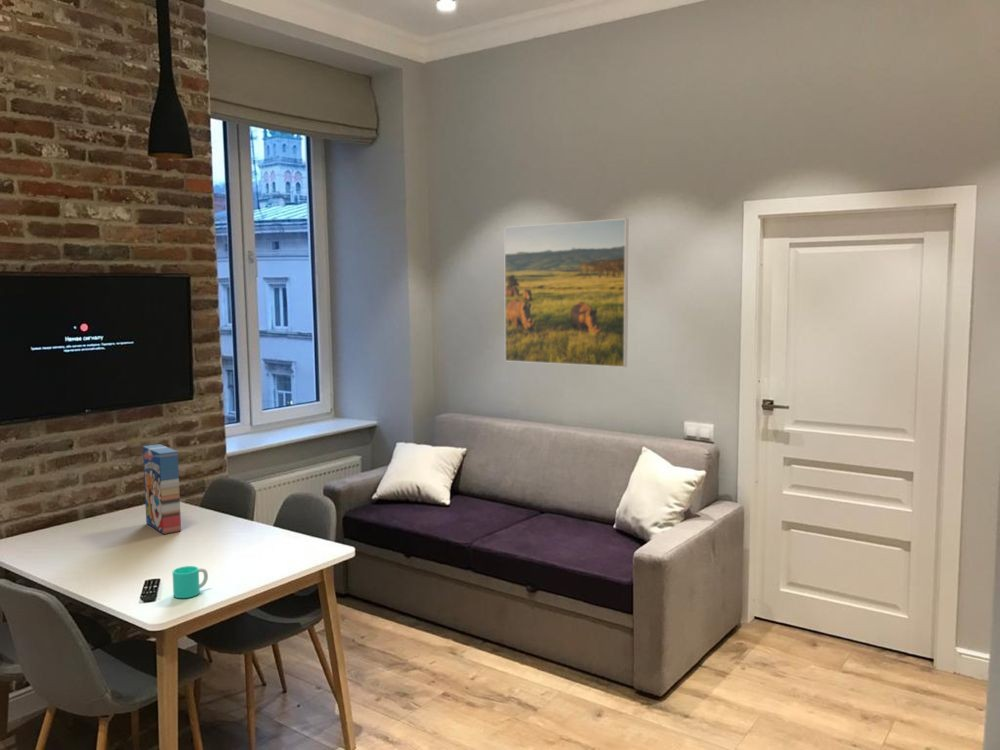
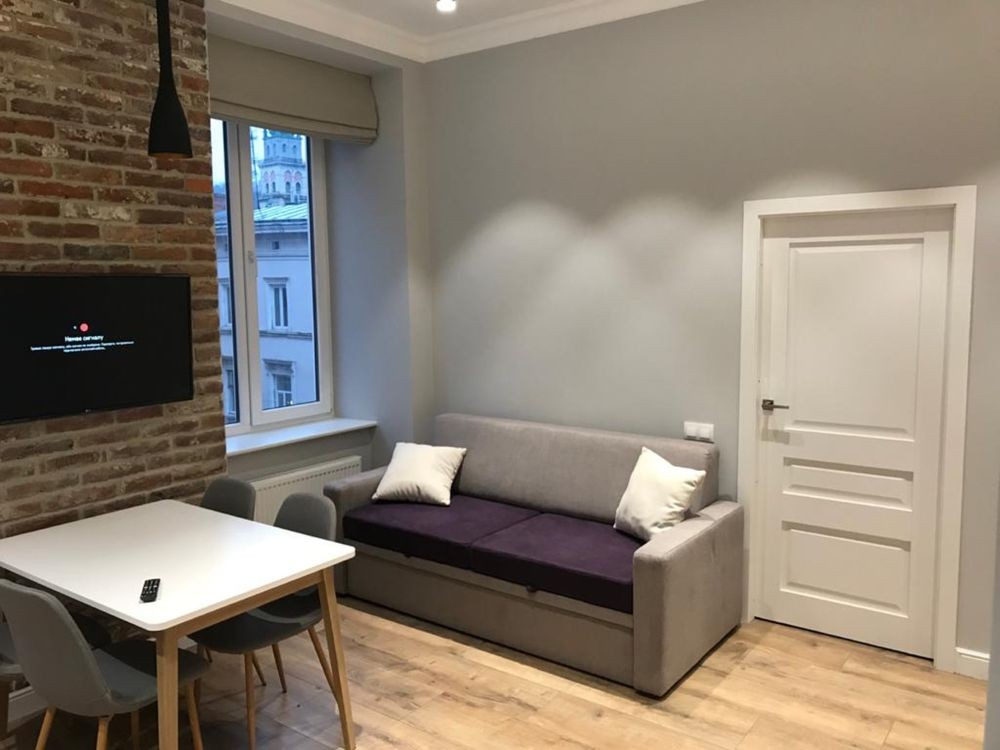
- cup [172,565,209,599]
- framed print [503,218,629,368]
- cereal box [142,443,182,535]
